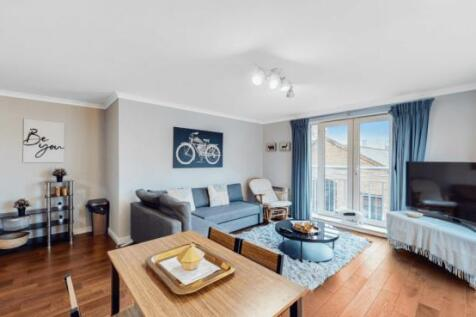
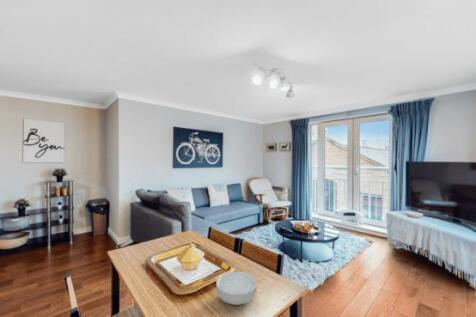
+ cereal bowl [215,271,258,306]
